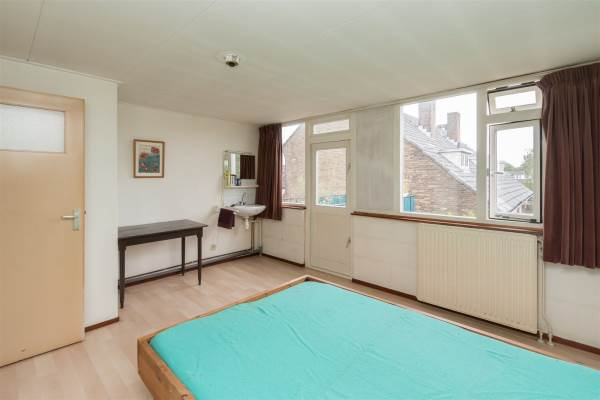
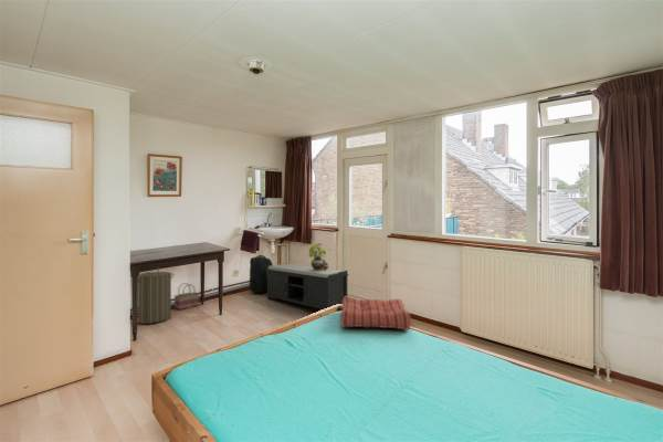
+ seat cushion [339,296,412,332]
+ backpack [248,254,274,294]
+ potted plant [308,242,330,271]
+ basket [173,282,200,311]
+ bench [266,262,349,311]
+ laundry hamper [137,269,176,325]
